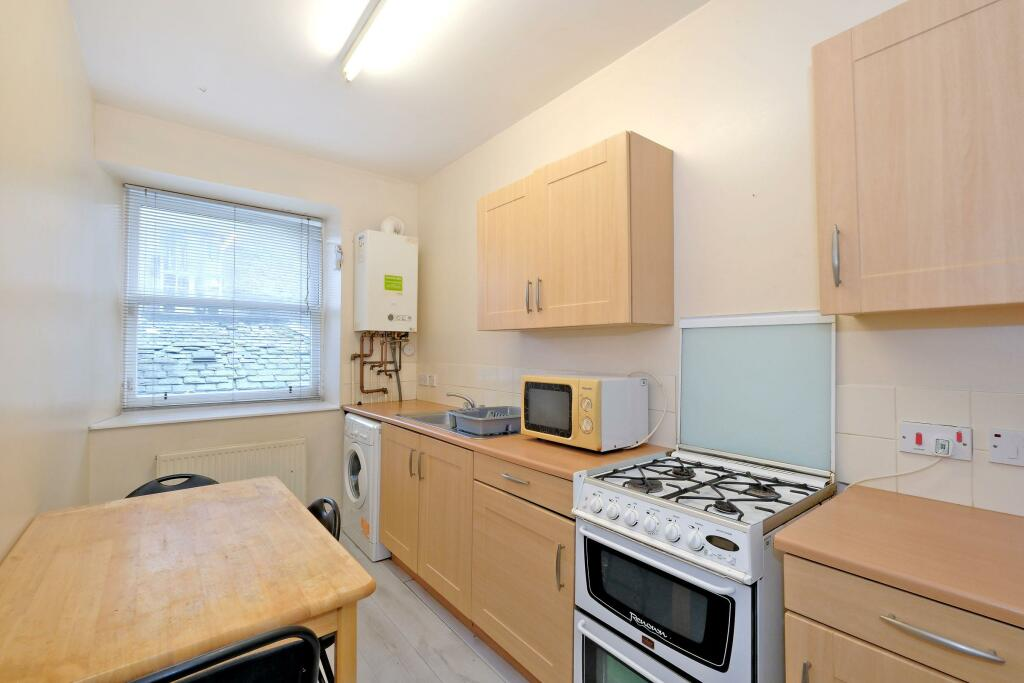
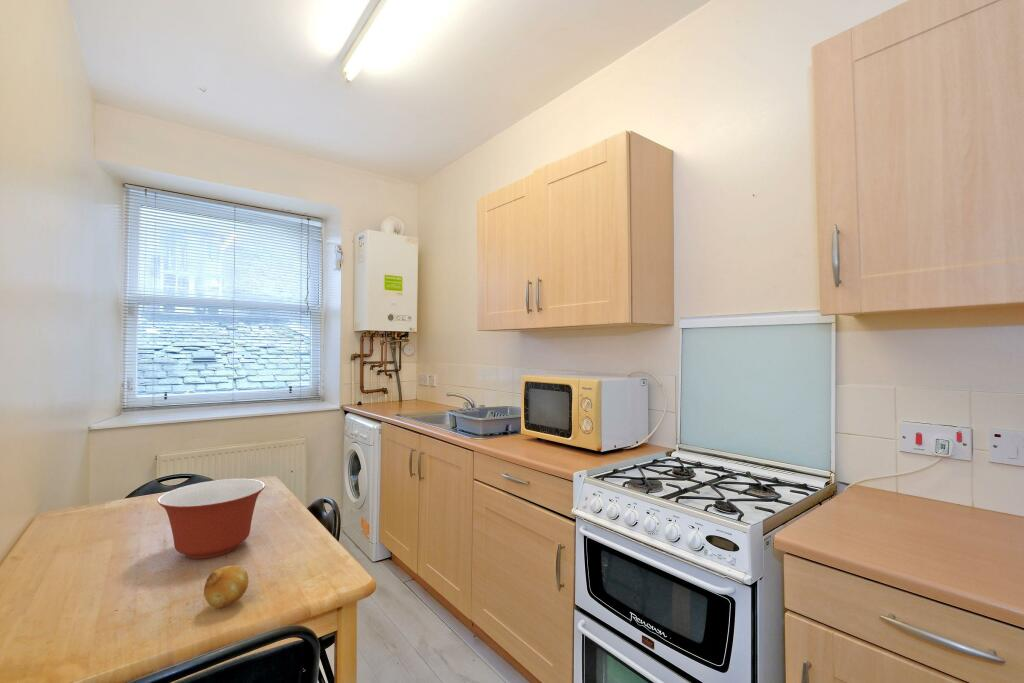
+ mixing bowl [157,478,266,560]
+ fruit [203,565,250,609]
